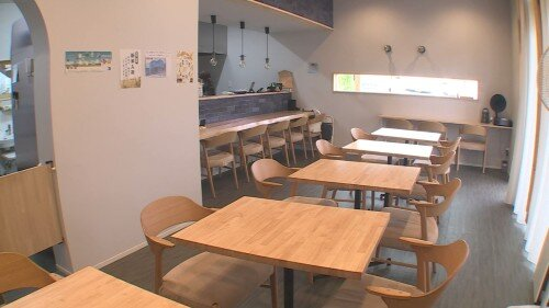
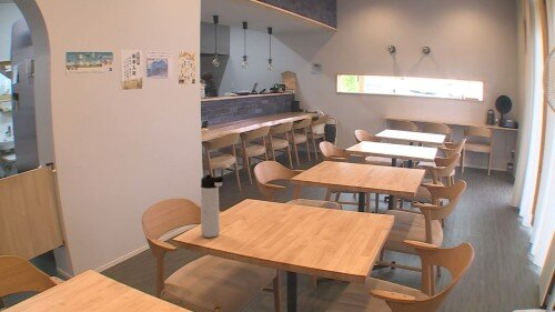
+ thermos bottle [200,173,225,239]
